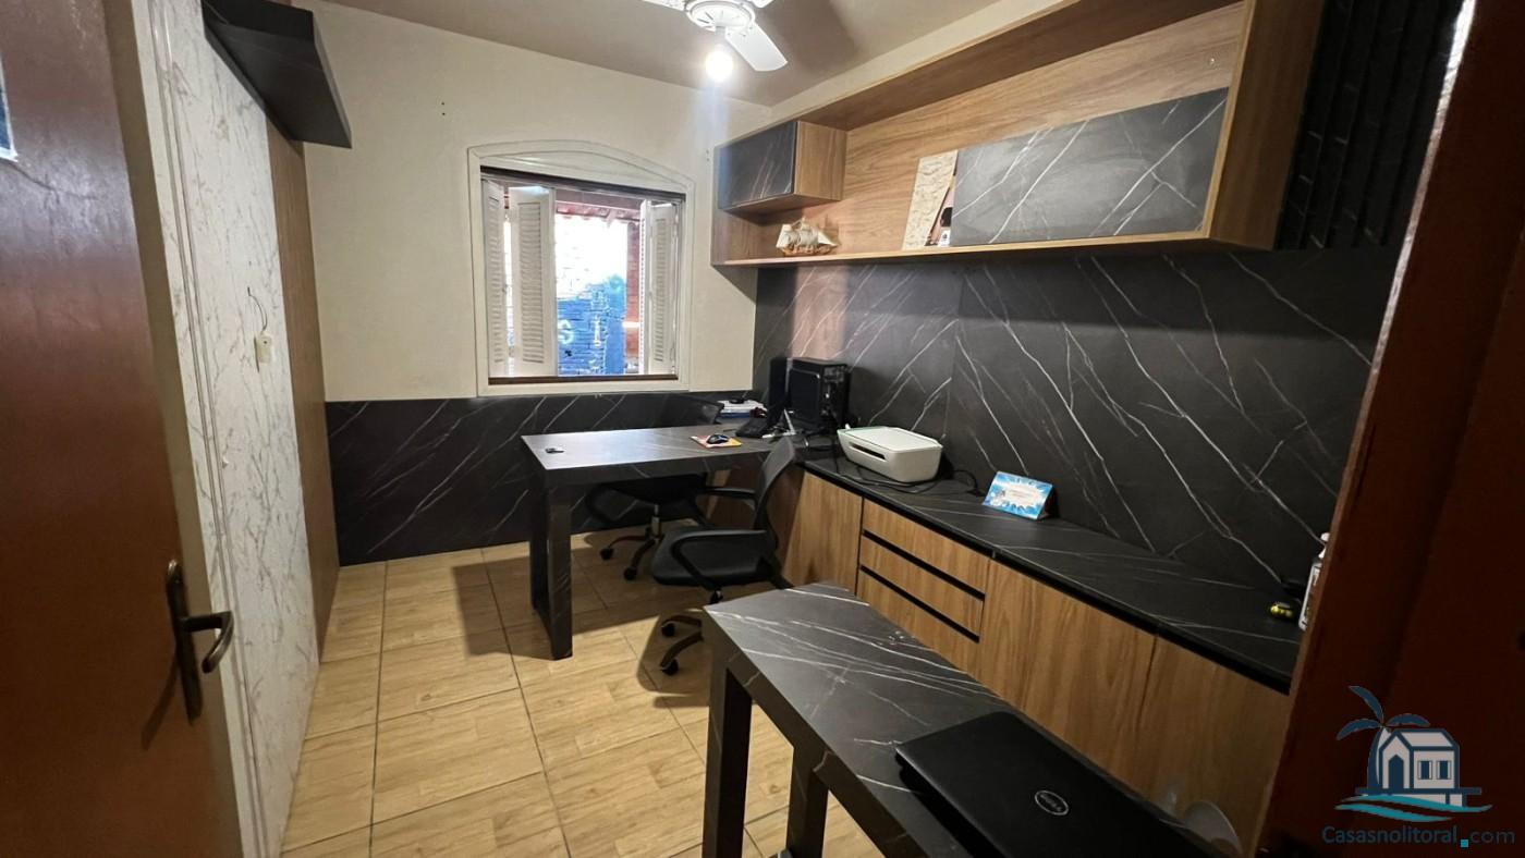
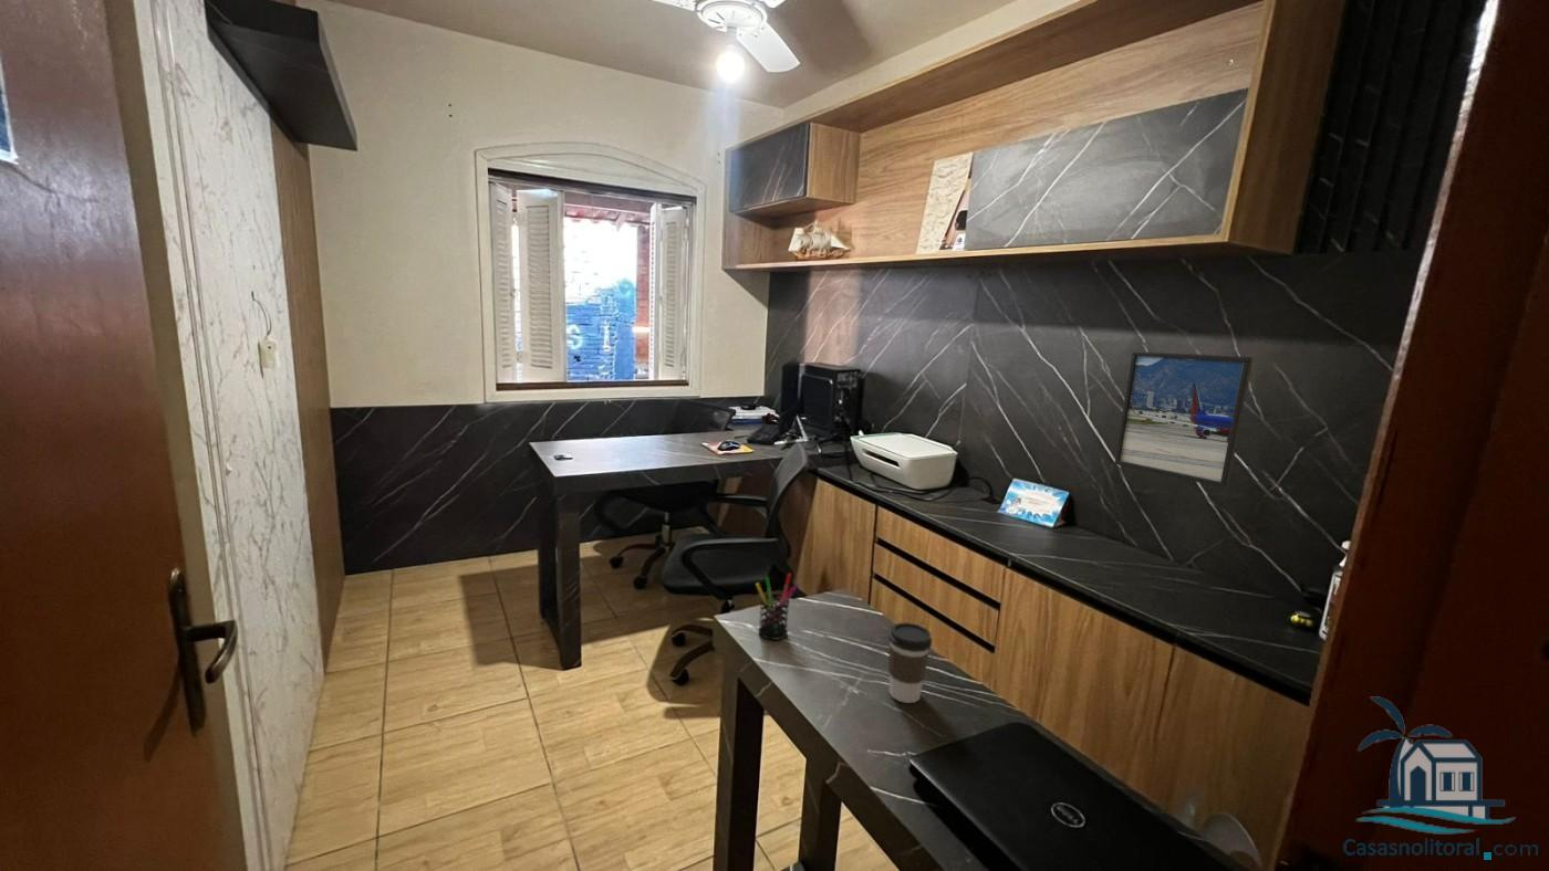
+ pen holder [755,573,800,641]
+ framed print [1113,350,1254,489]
+ coffee cup [887,621,933,704]
